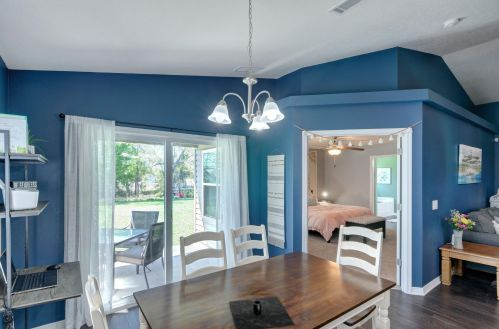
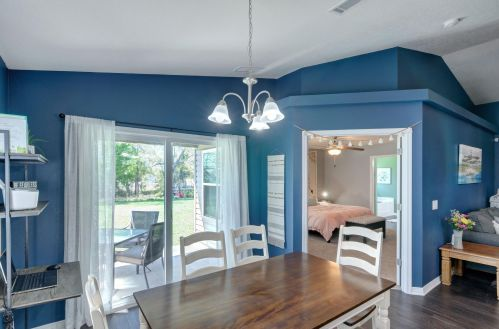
- placemat [228,296,296,329]
